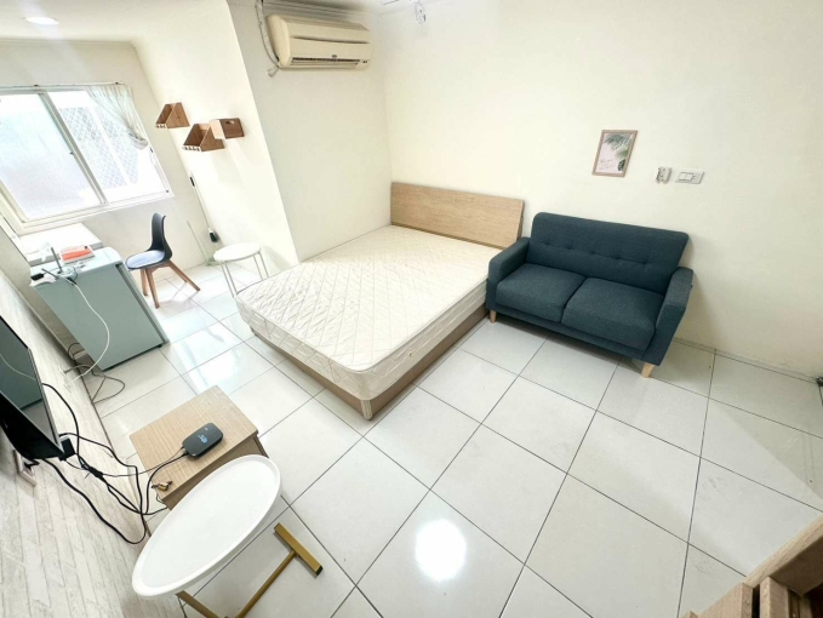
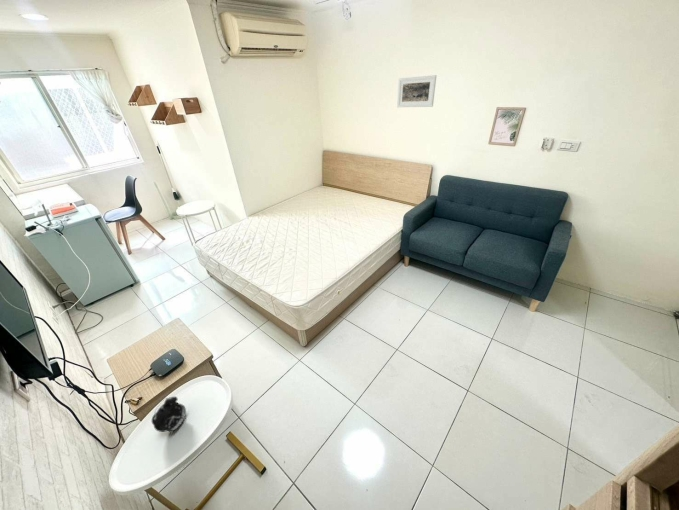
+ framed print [396,74,437,108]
+ alarm clock [151,396,187,434]
